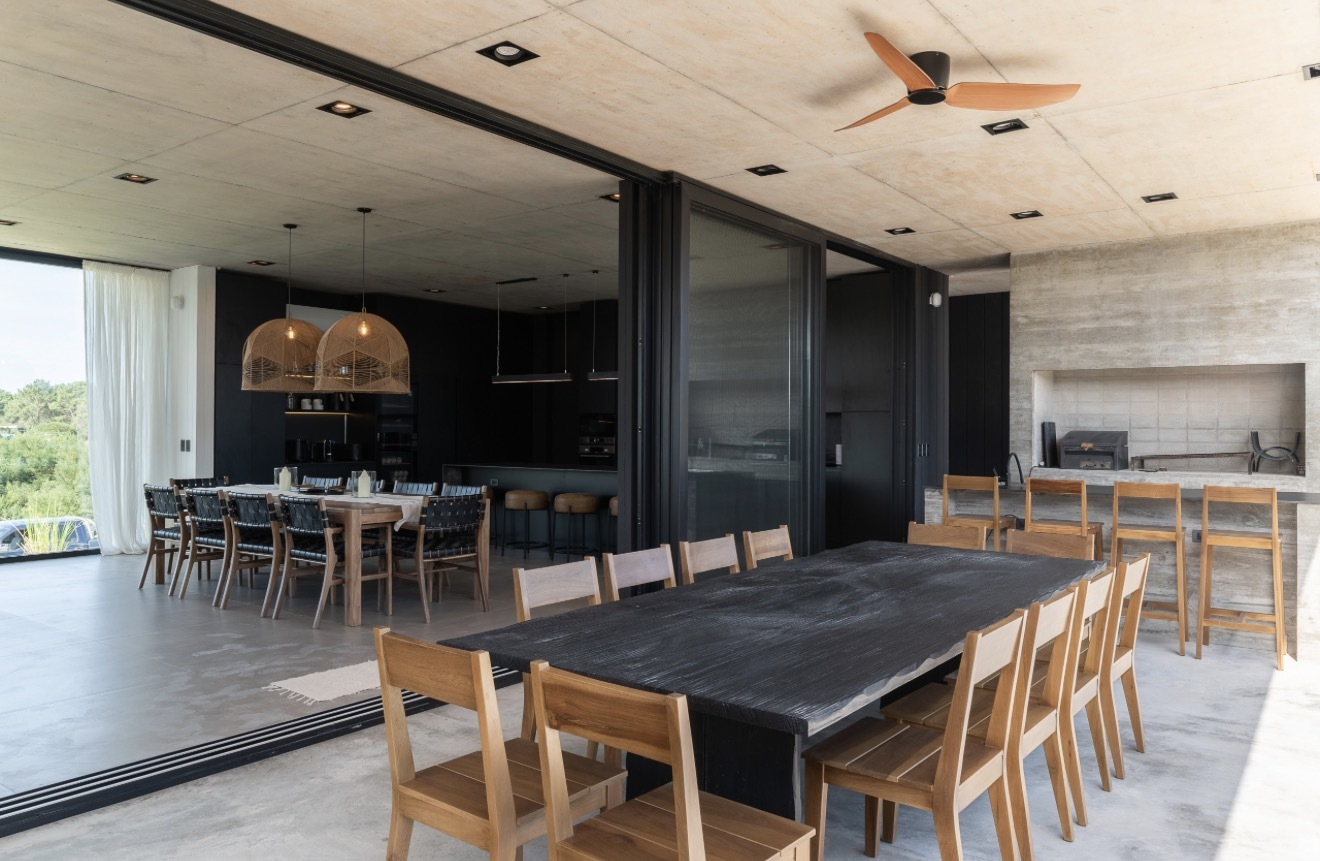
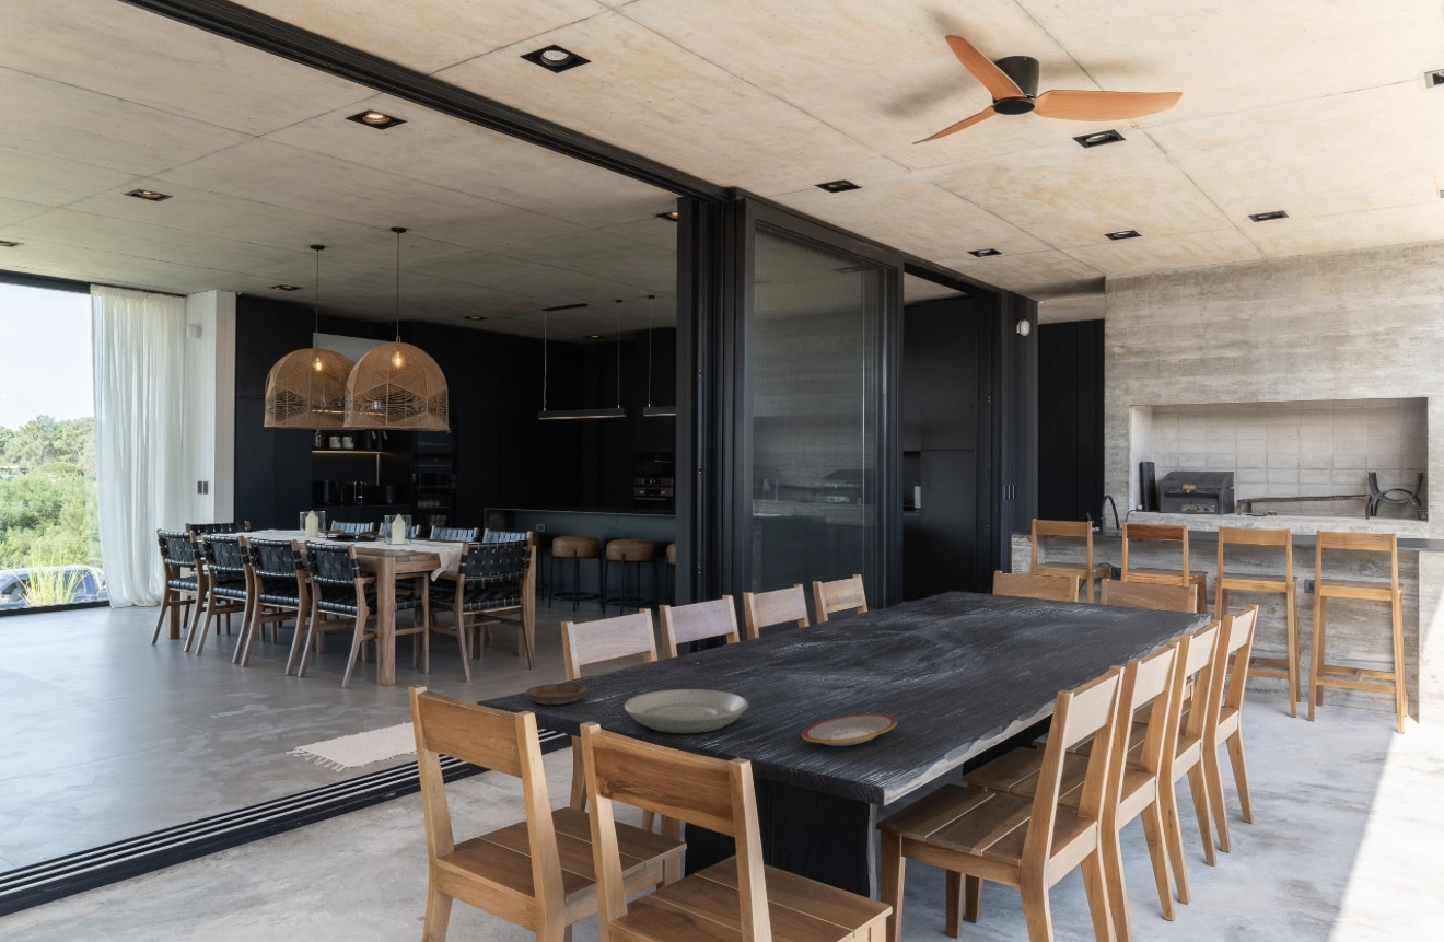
+ plate [801,712,898,747]
+ saucer [525,683,587,706]
+ plate [624,688,749,734]
